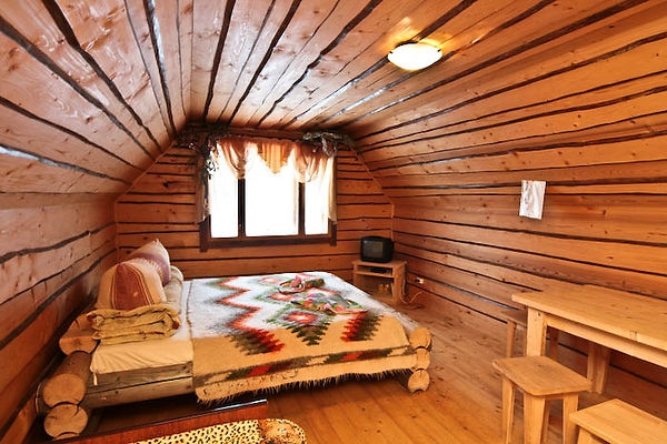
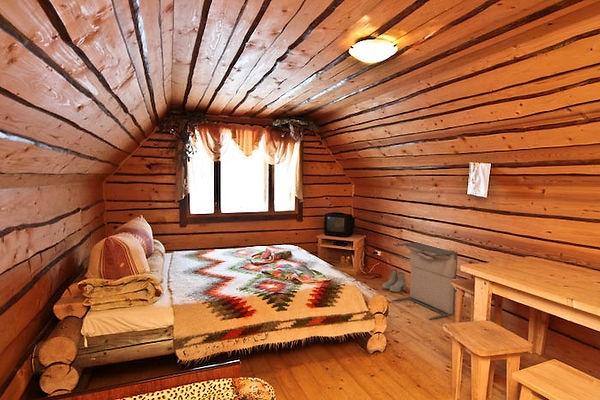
+ laundry hamper [391,241,459,321]
+ boots [382,269,407,293]
